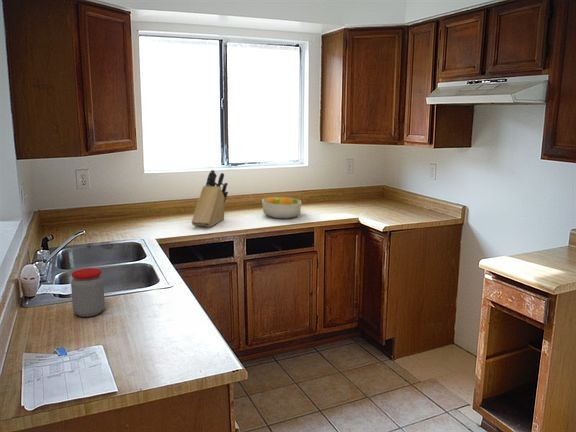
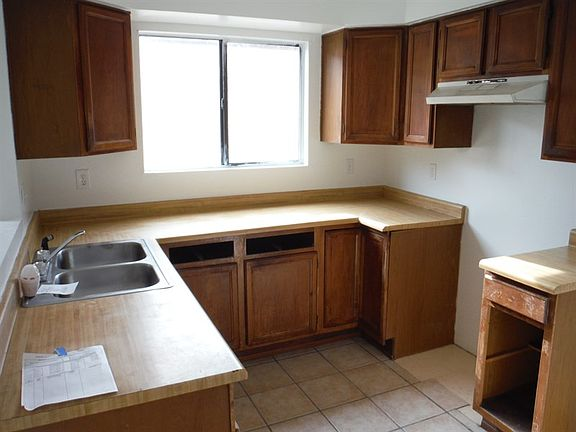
- fruit bowl [261,196,302,219]
- jar [70,267,106,318]
- knife block [190,169,229,228]
